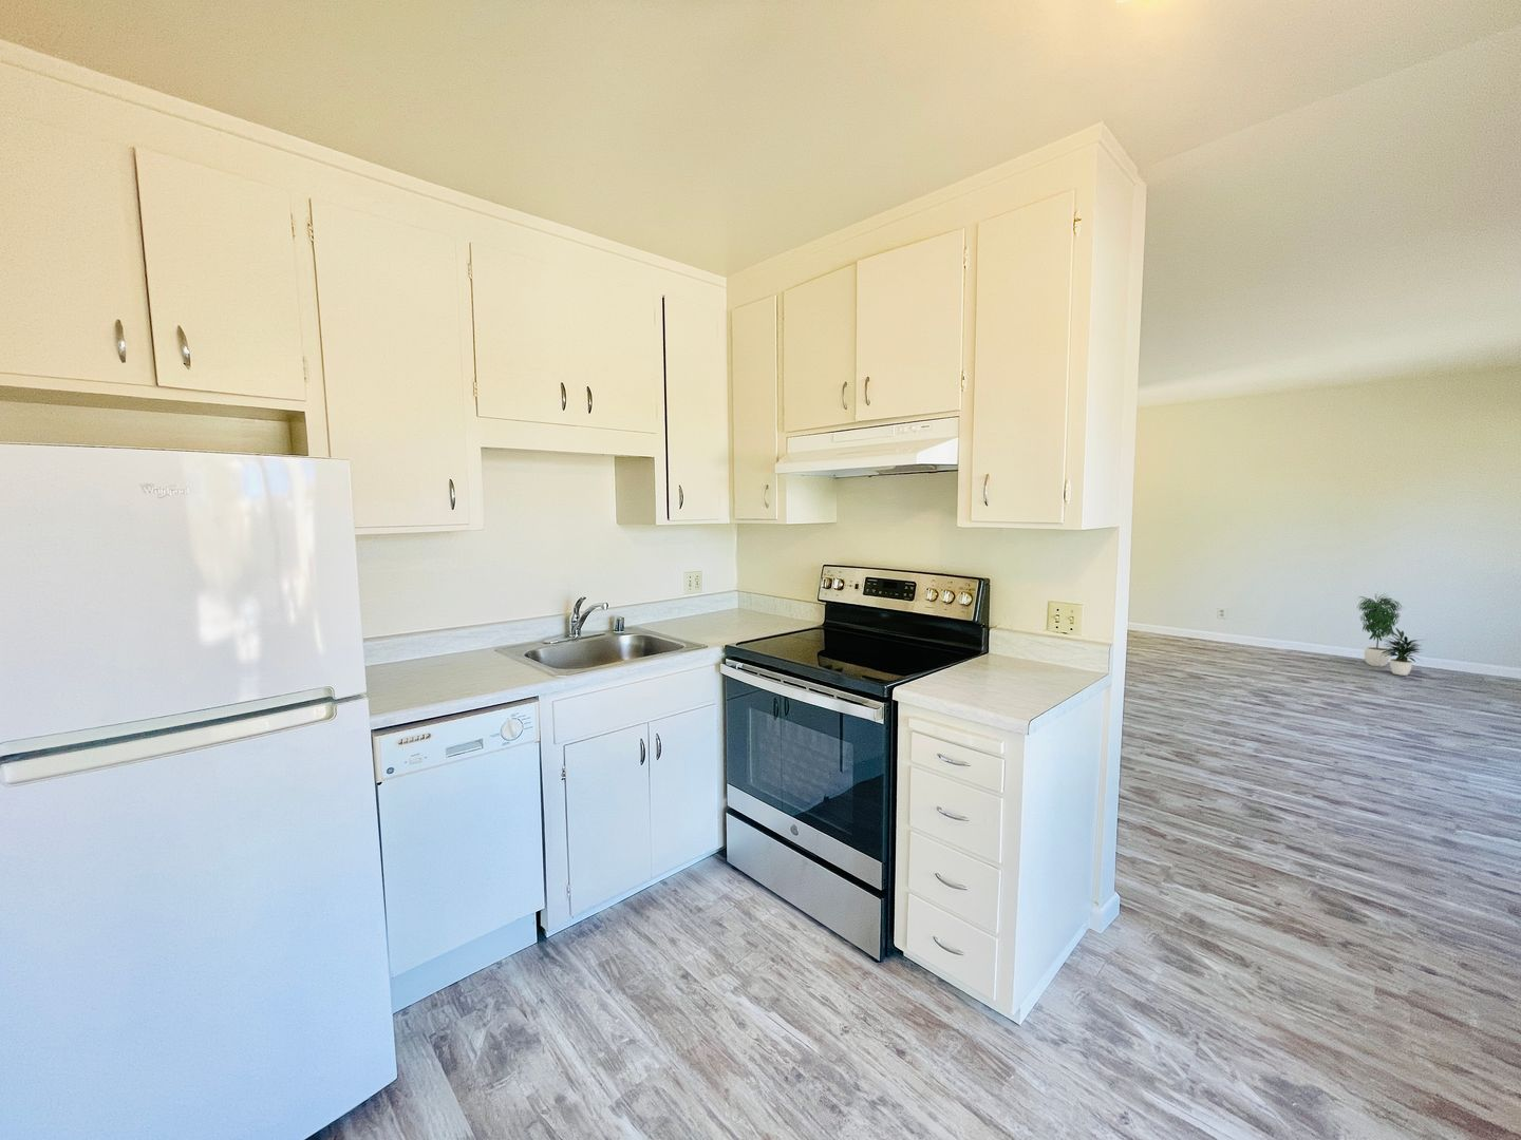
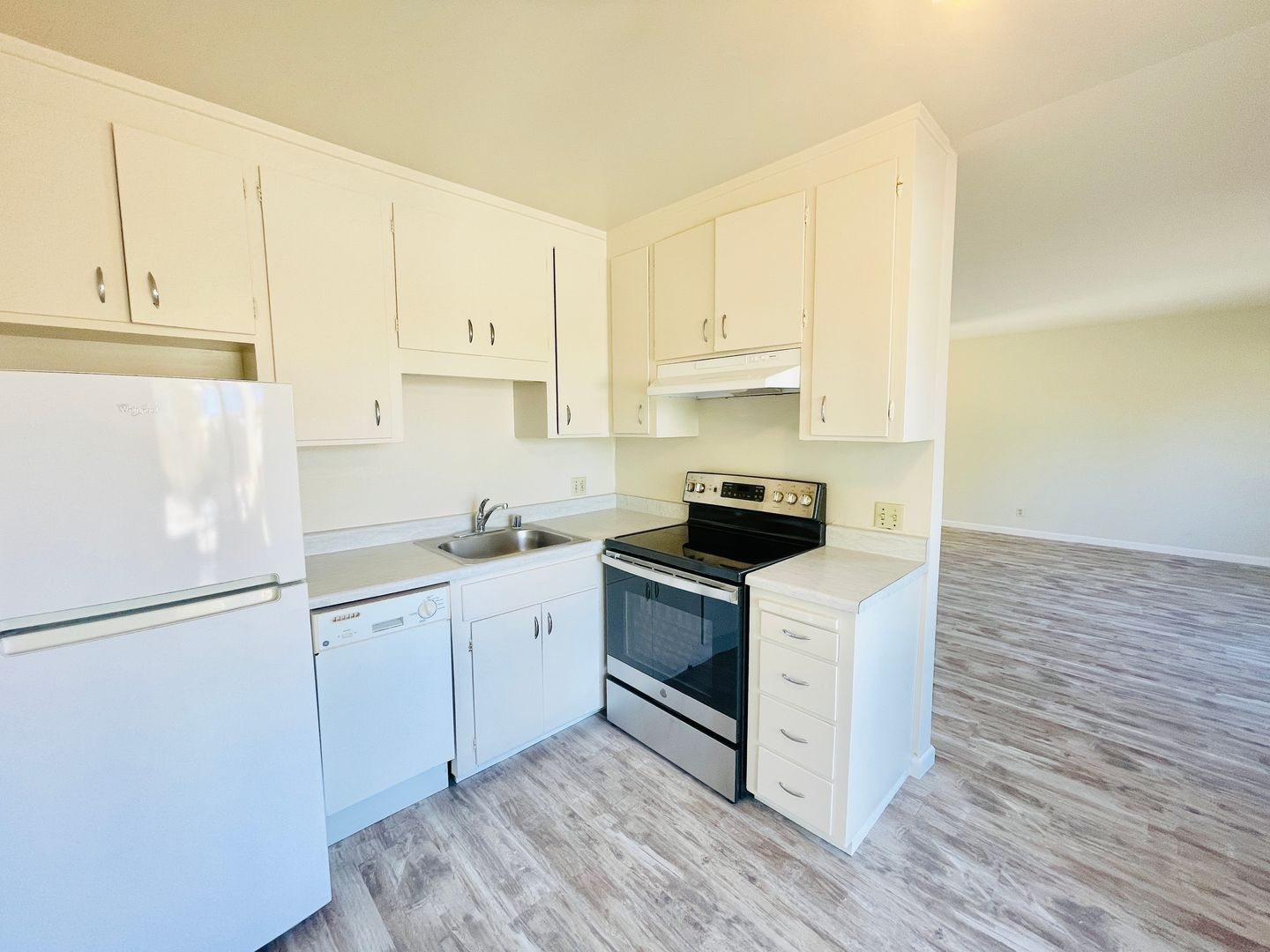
- potted plant [1356,592,1425,677]
